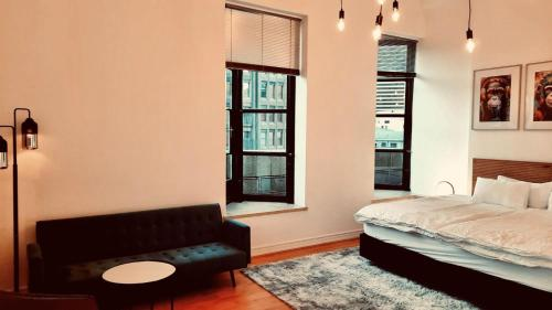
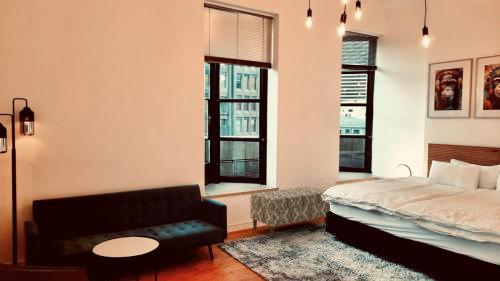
+ bench [249,186,331,239]
